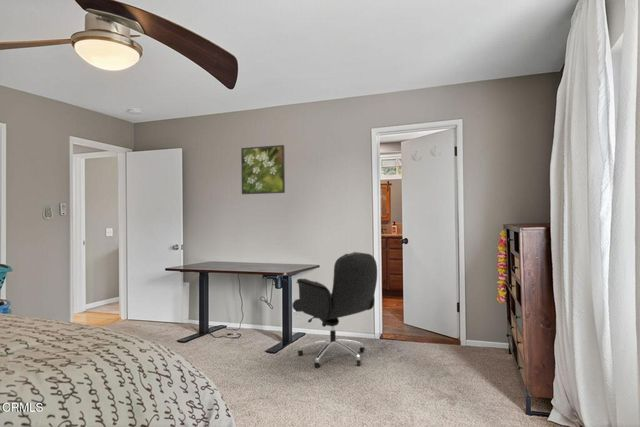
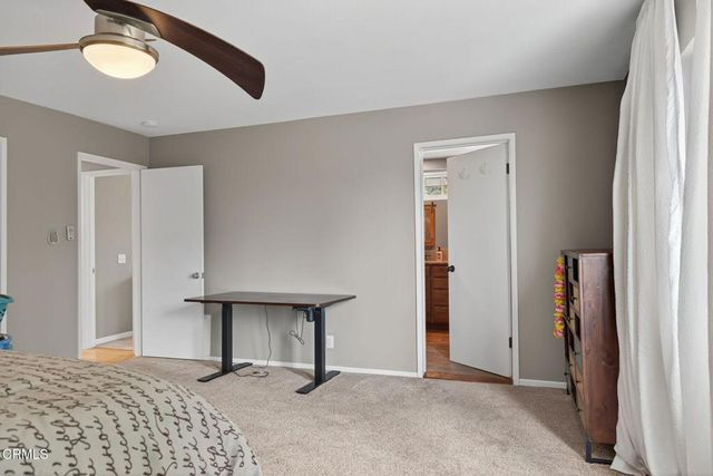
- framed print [240,144,286,195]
- office chair [291,251,378,369]
